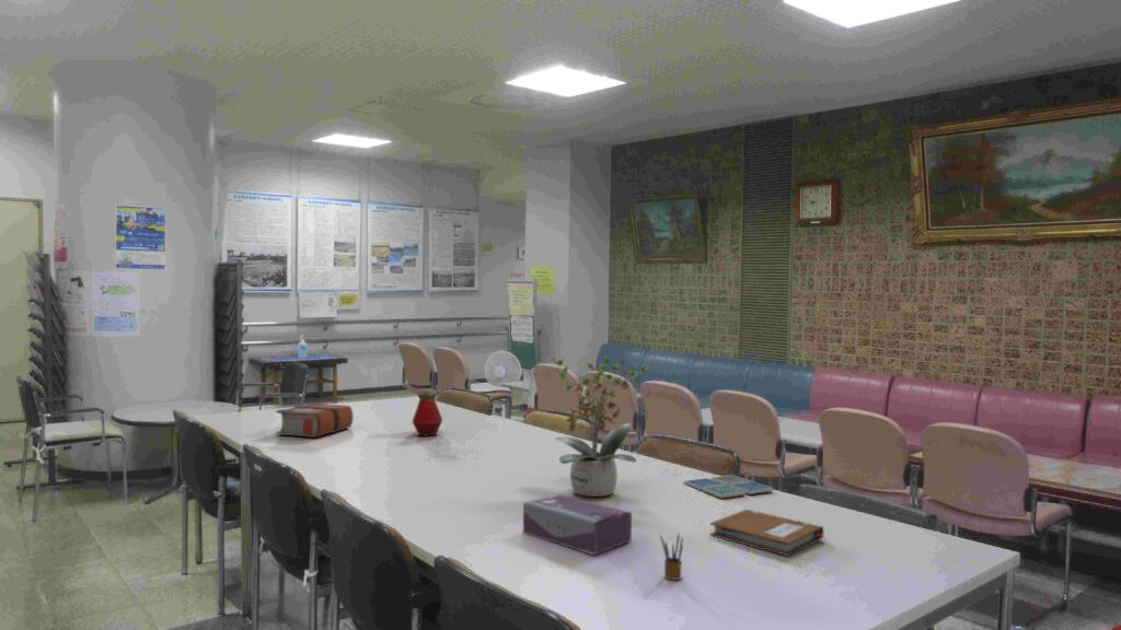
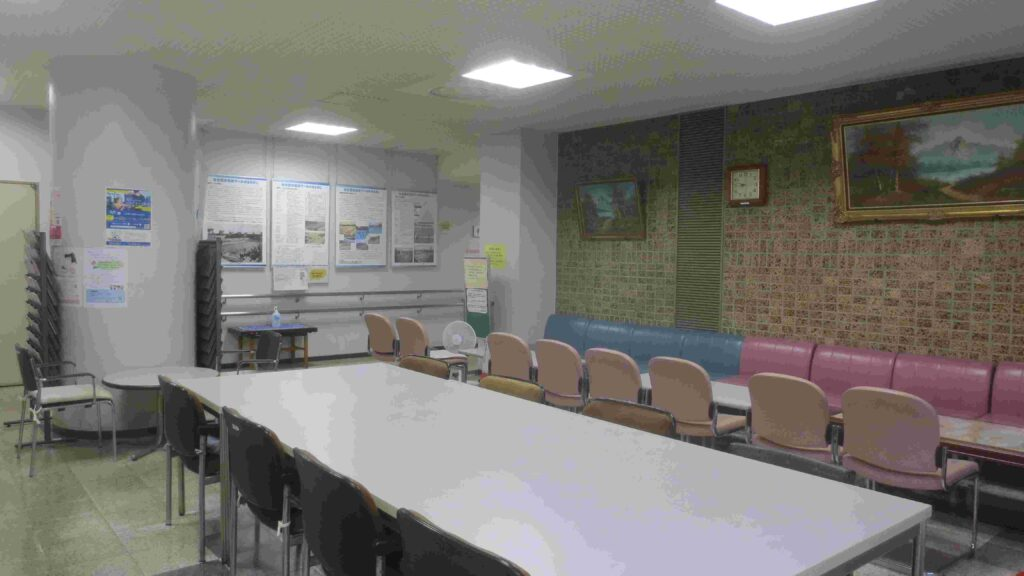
- bottle [411,388,443,438]
- drink coaster [682,474,774,499]
- pencil box [659,532,684,581]
- tissue box [522,493,633,556]
- notebook [709,509,825,557]
- bible [275,401,355,439]
- potted plant [552,353,655,498]
